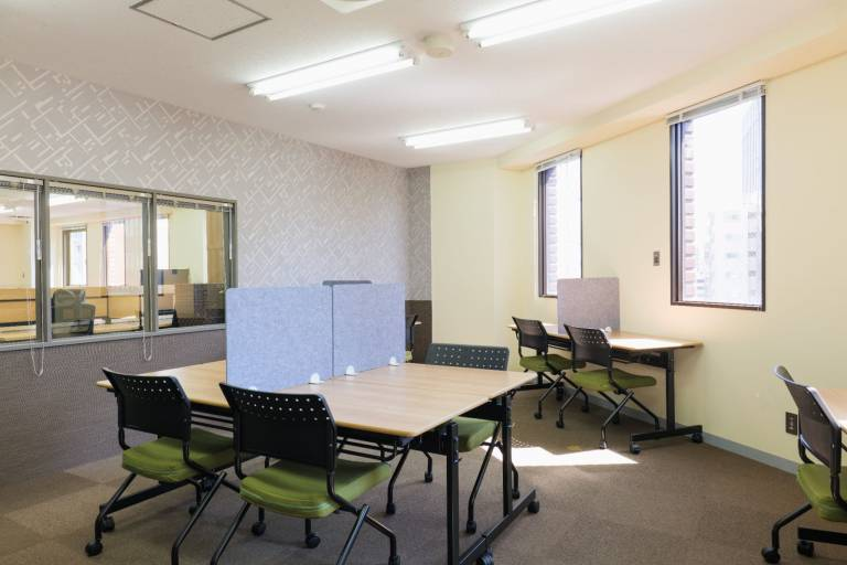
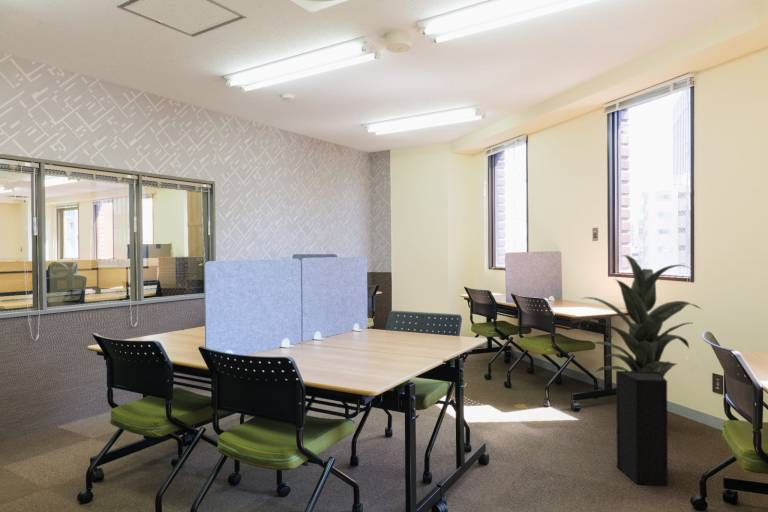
+ indoor plant [580,254,704,378]
+ speaker [615,370,669,487]
